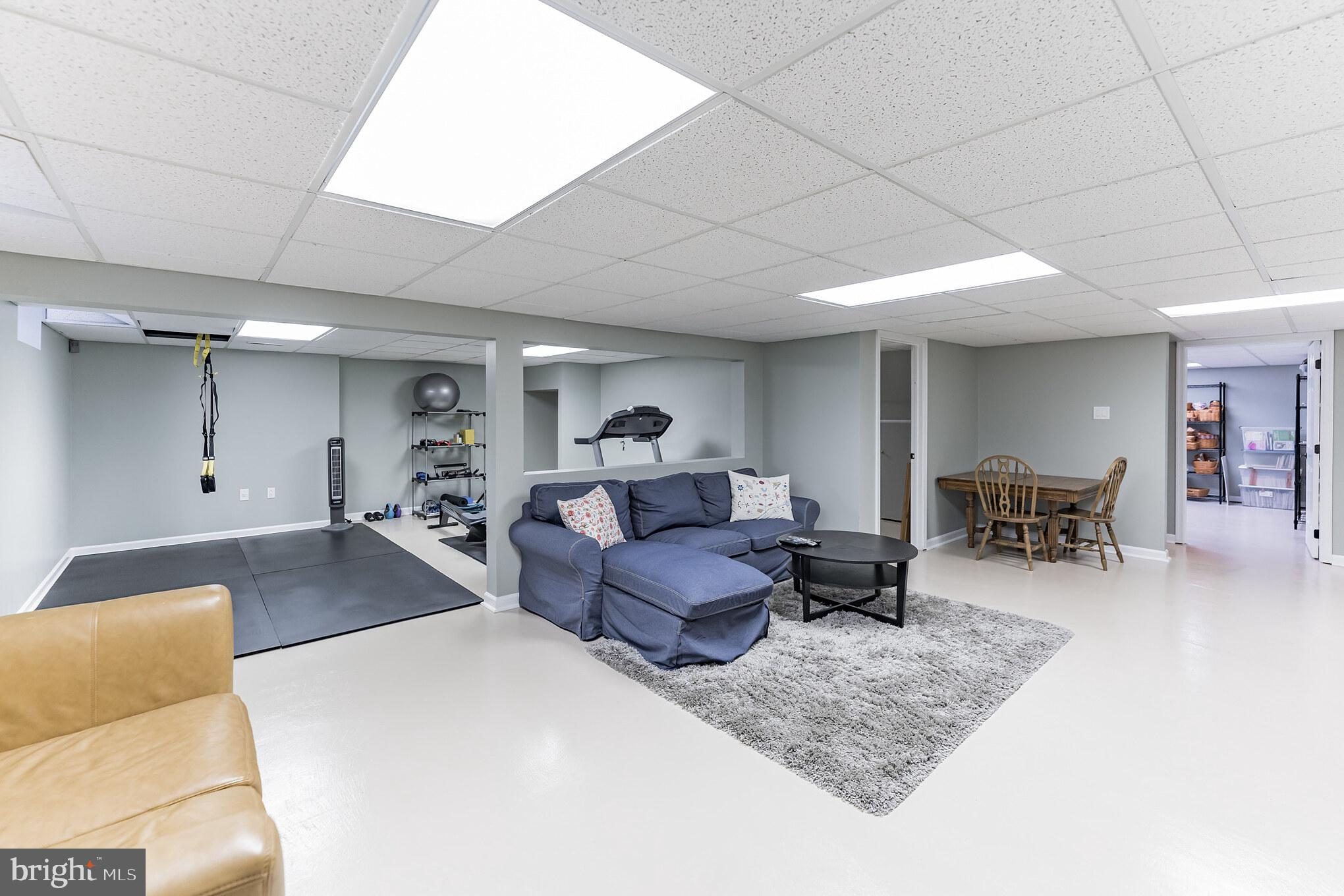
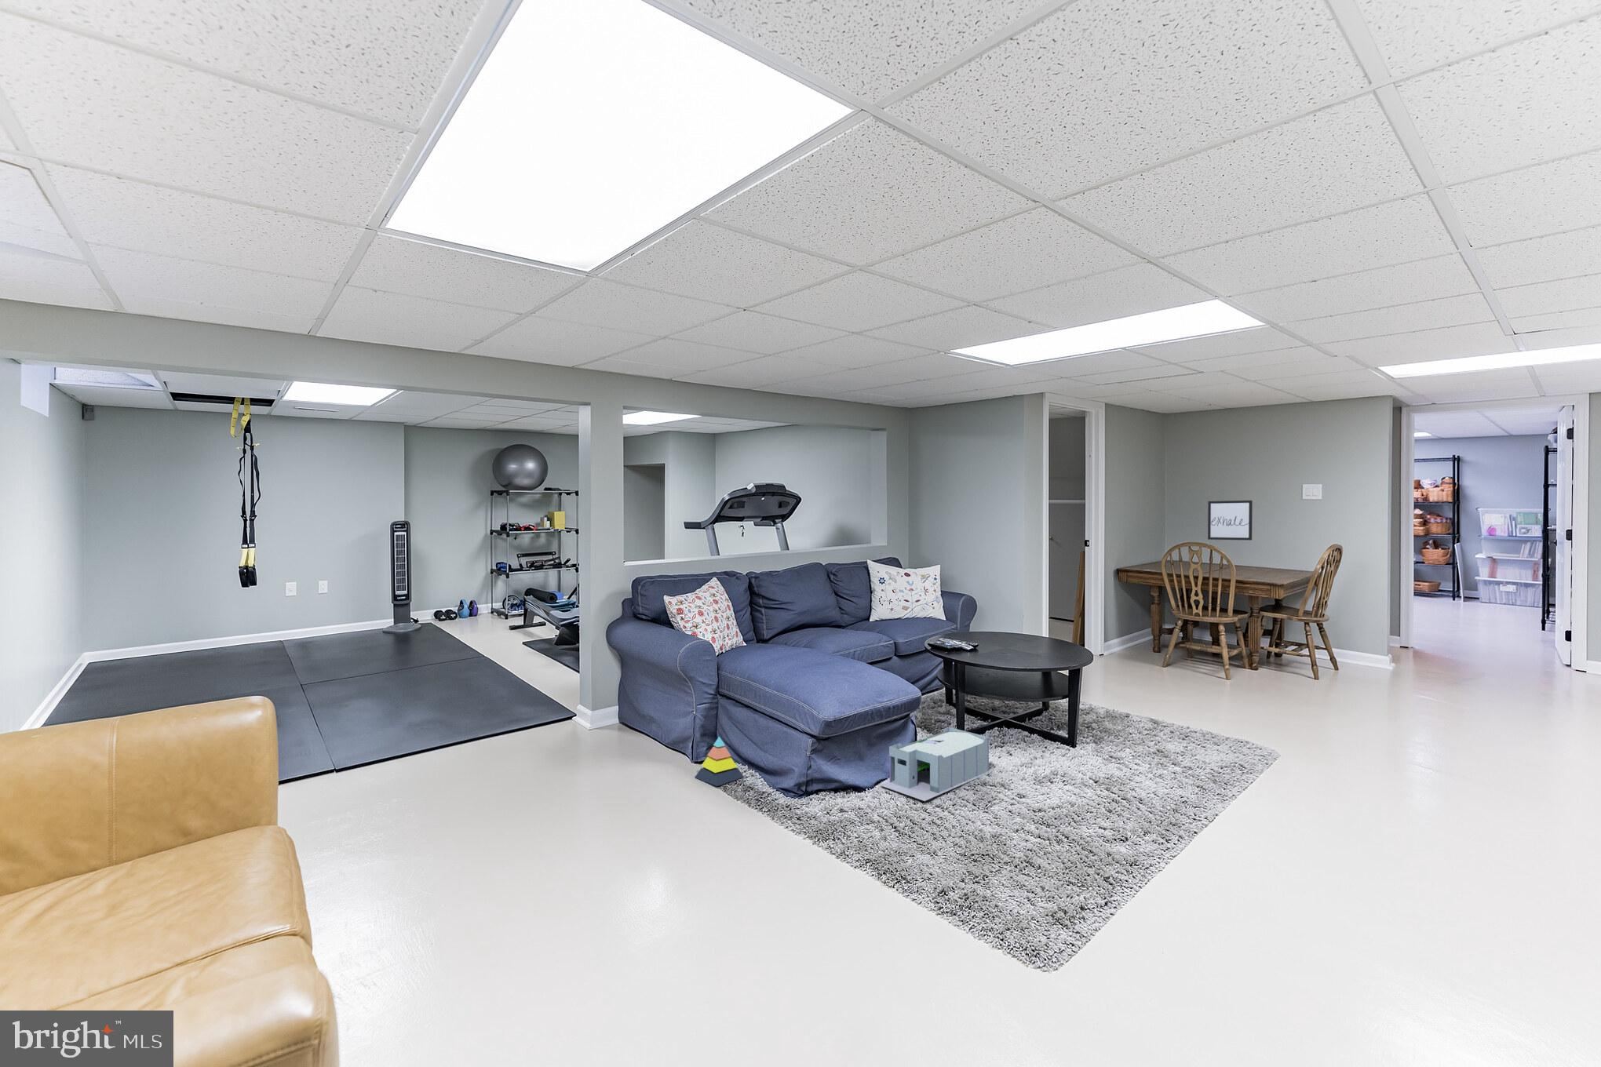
+ stacking toy [694,736,745,787]
+ storage bin [880,726,990,801]
+ wall art [1207,500,1253,541]
